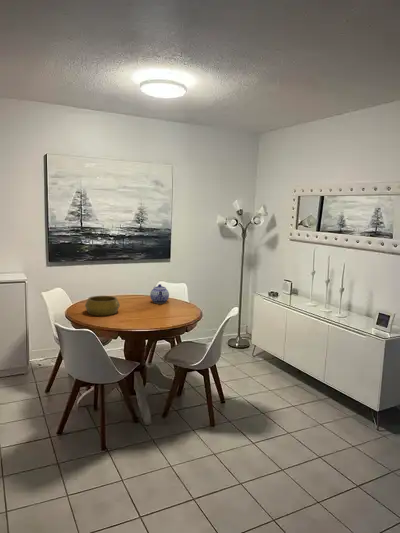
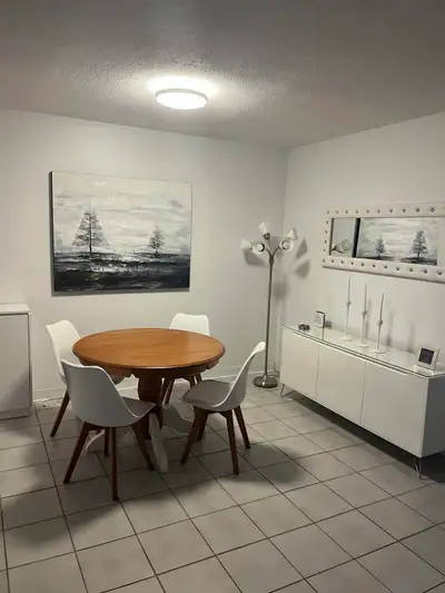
- decorative bowl [84,295,121,317]
- teapot [149,283,170,304]
